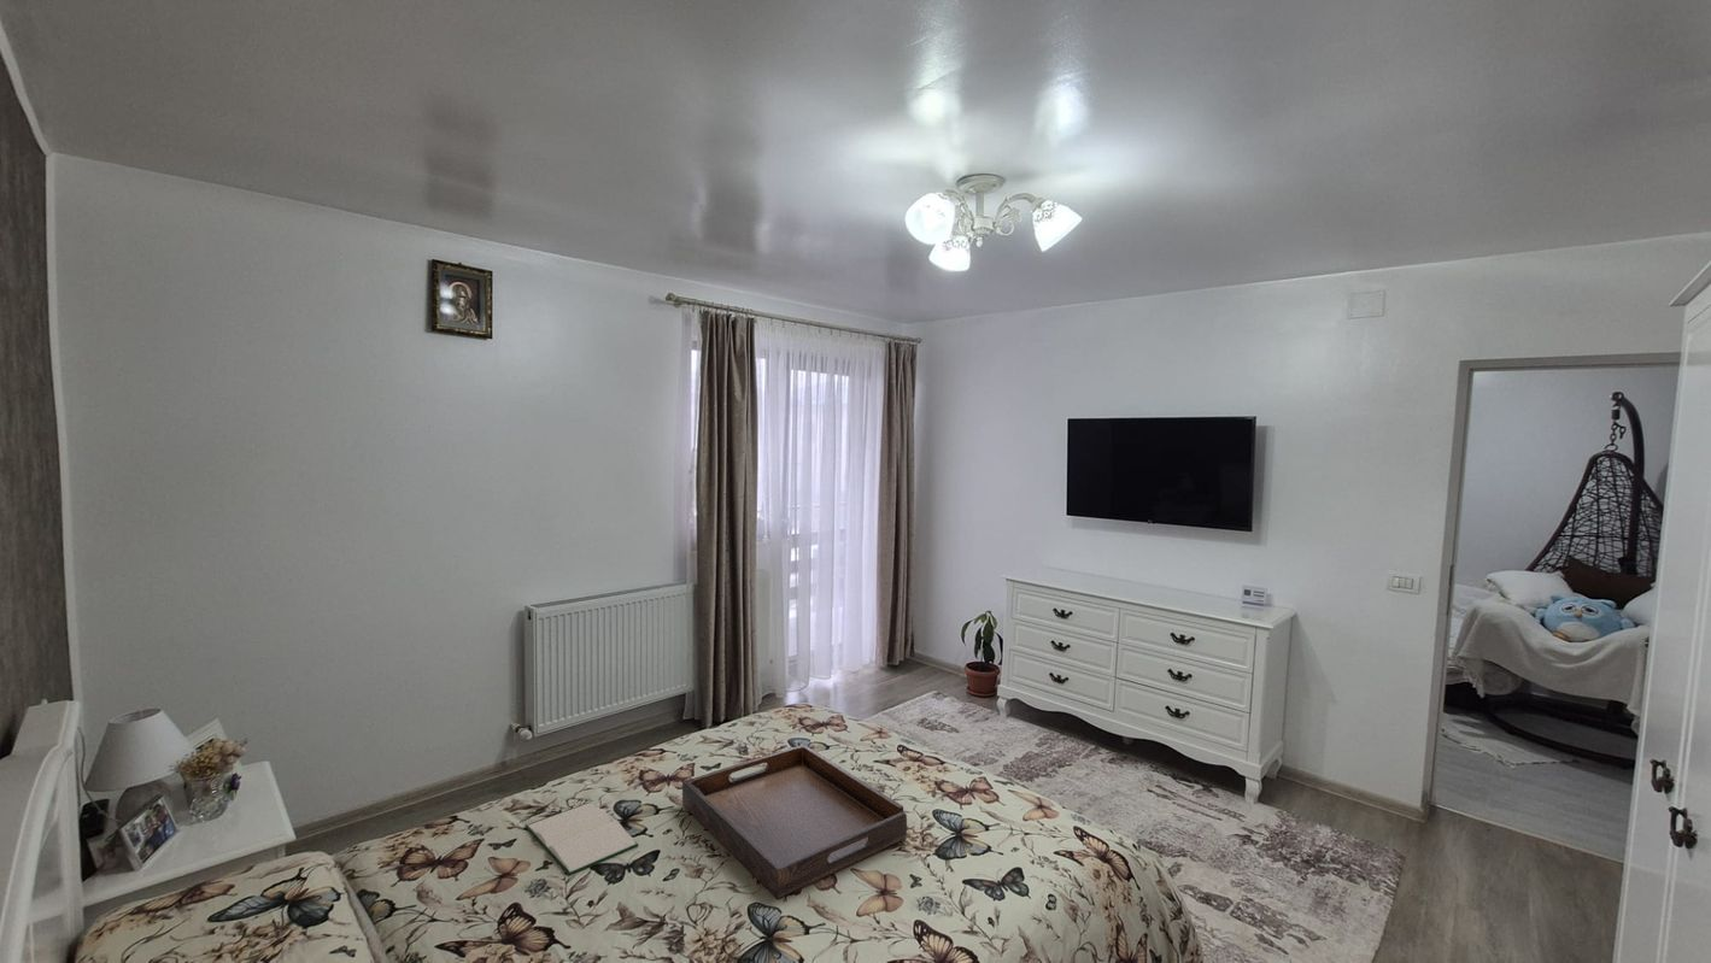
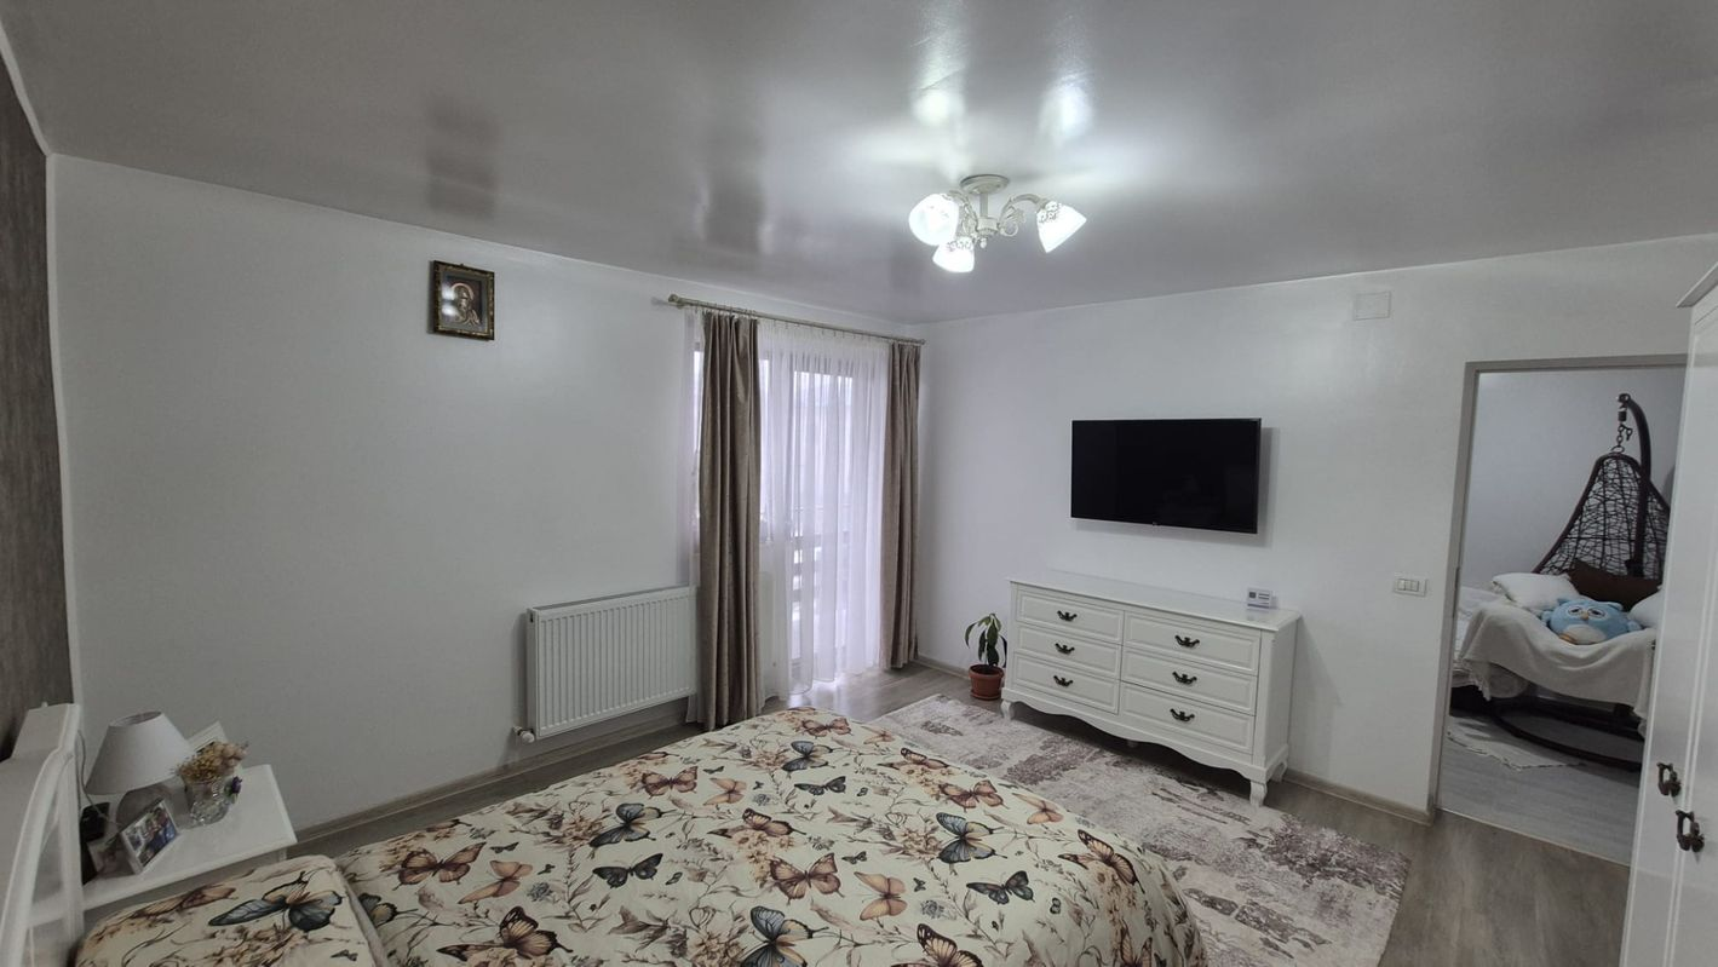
- serving tray [681,744,908,899]
- hardback book [525,801,639,877]
